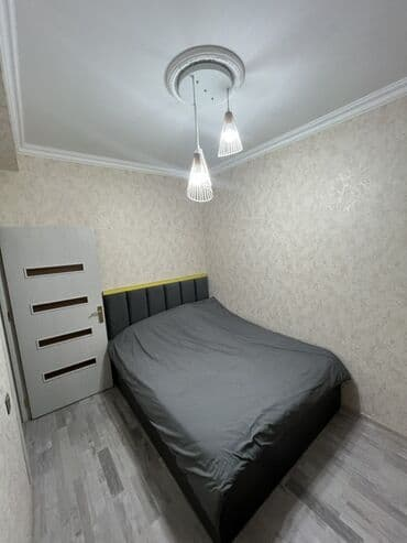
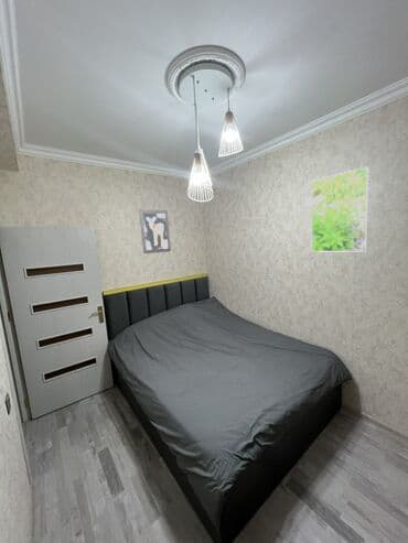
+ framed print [310,165,371,253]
+ wall art [138,208,172,254]
